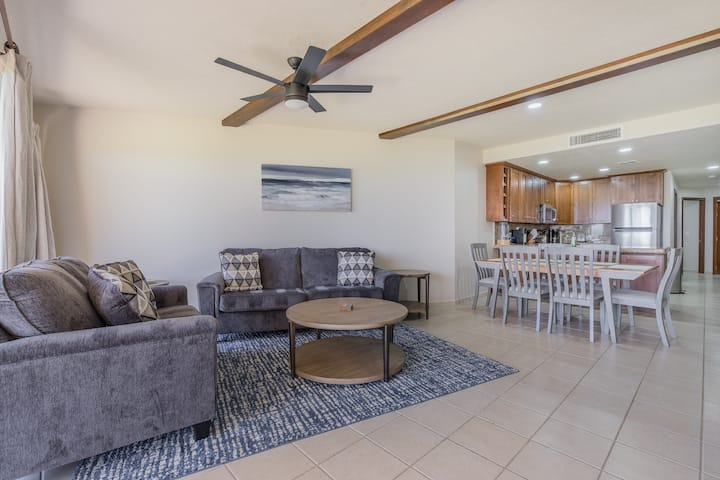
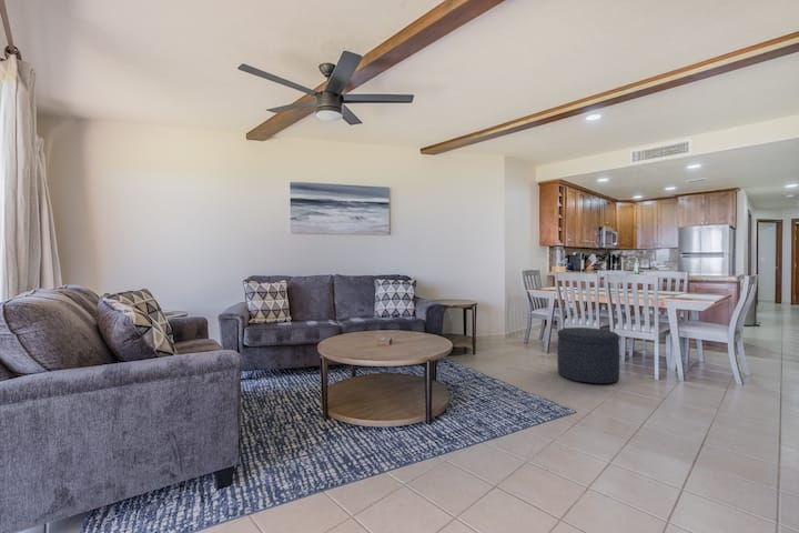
+ ottoman [556,326,620,384]
